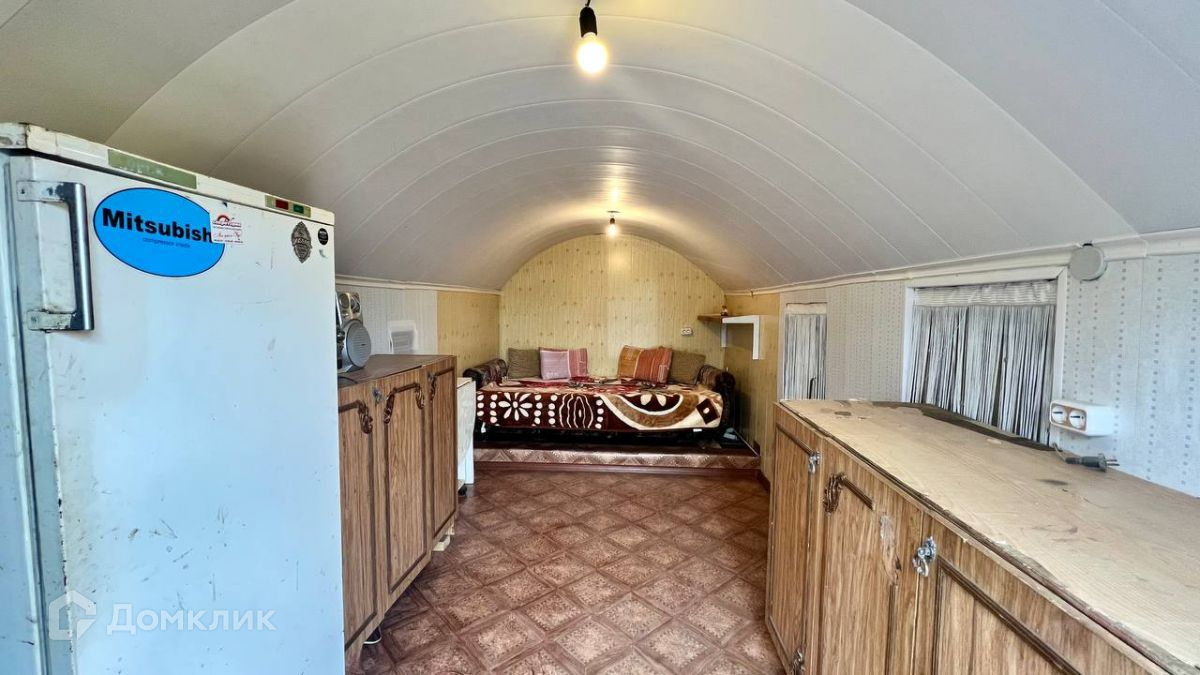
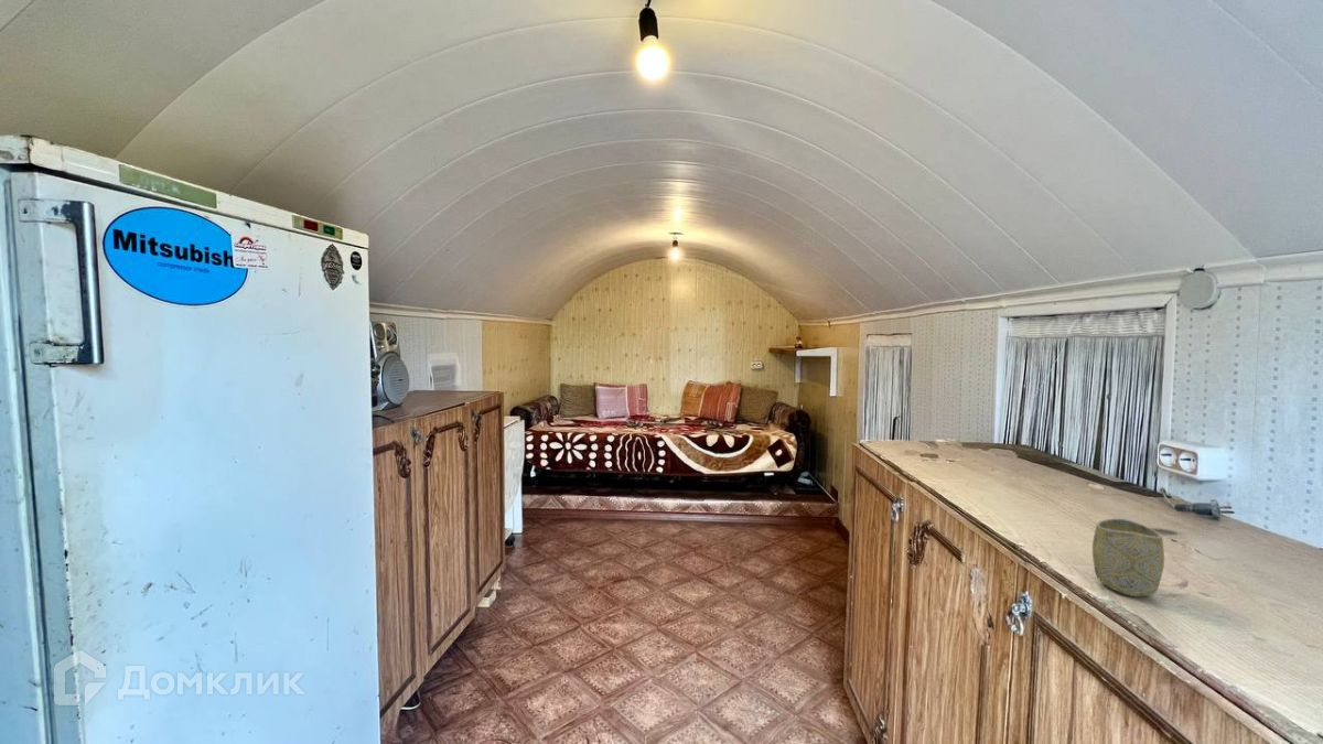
+ cup [1091,518,1165,599]
